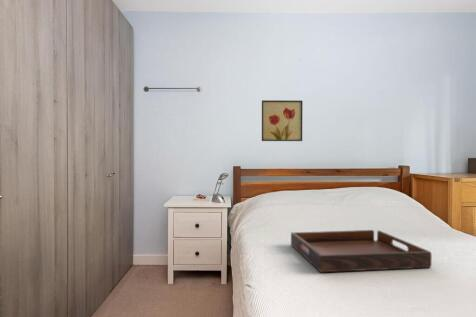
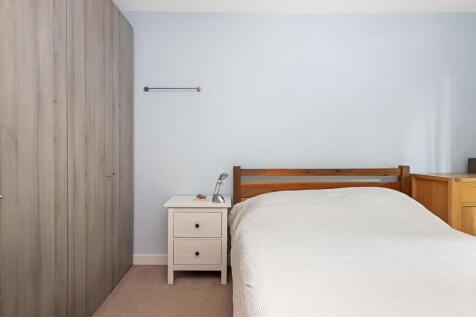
- wall art [261,99,303,142]
- serving tray [290,229,433,273]
